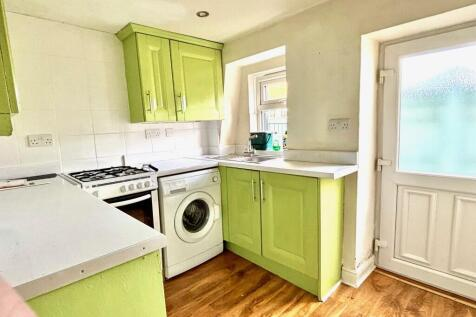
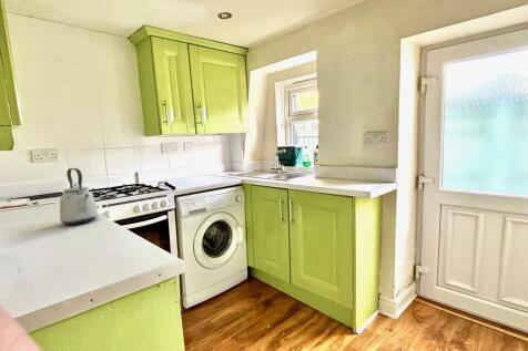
+ kettle [59,167,99,226]
